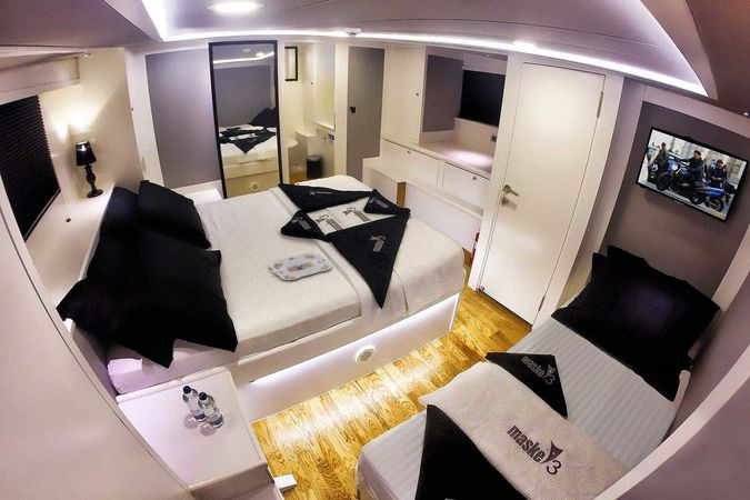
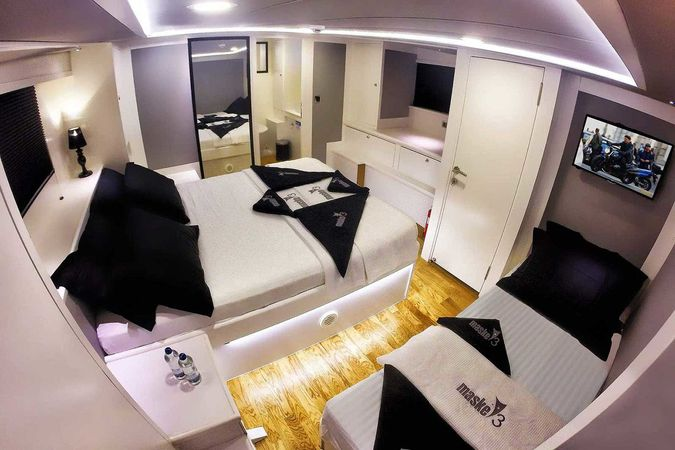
- serving tray [268,252,333,281]
